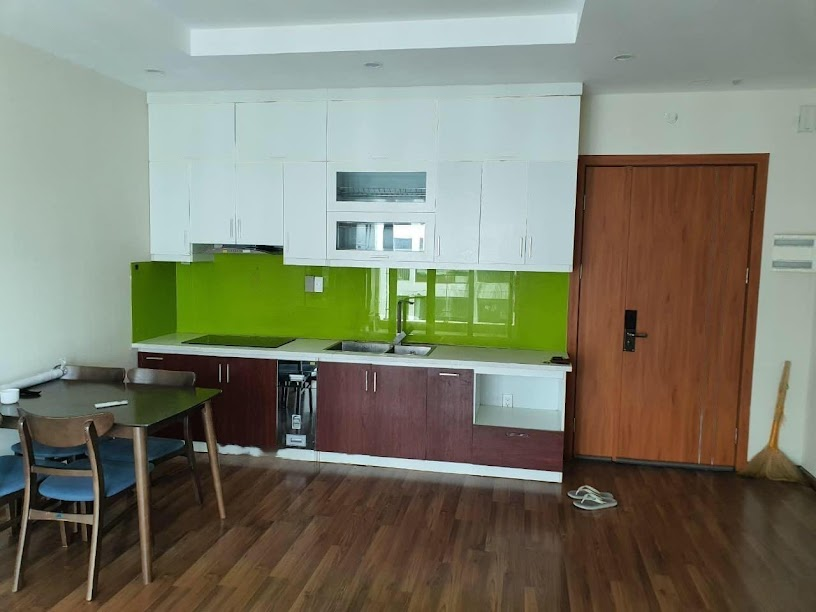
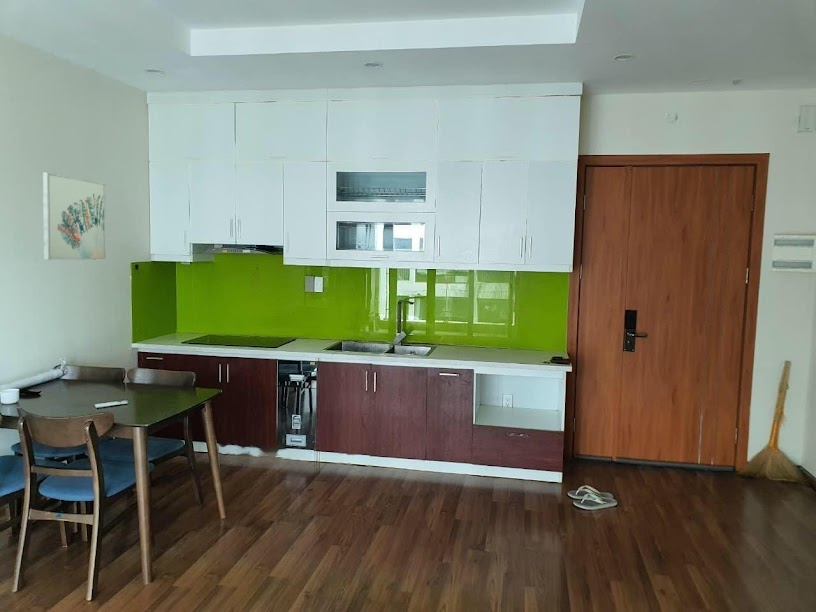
+ wall art [42,171,107,261]
